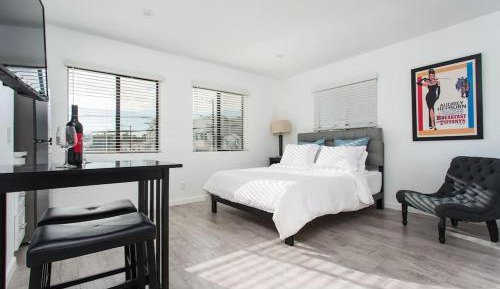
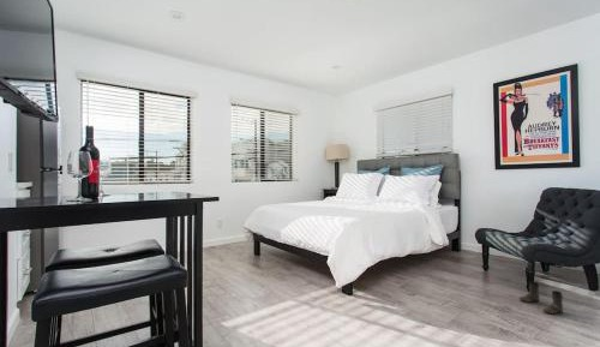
+ boots [518,280,564,316]
